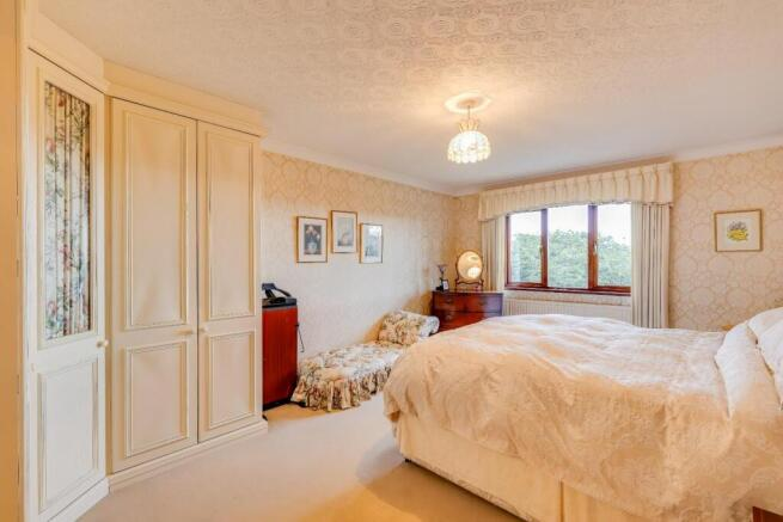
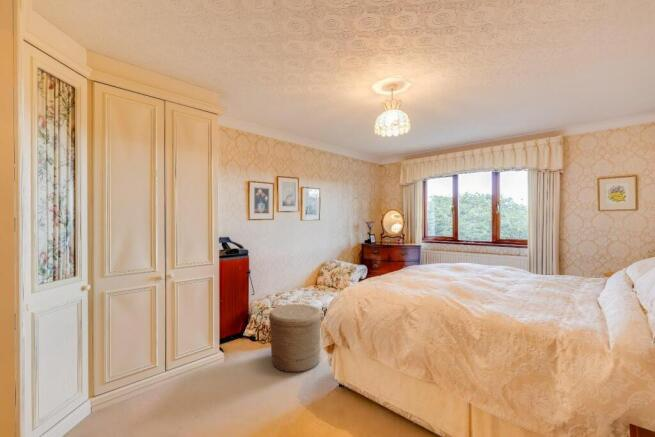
+ basket [268,303,322,373]
